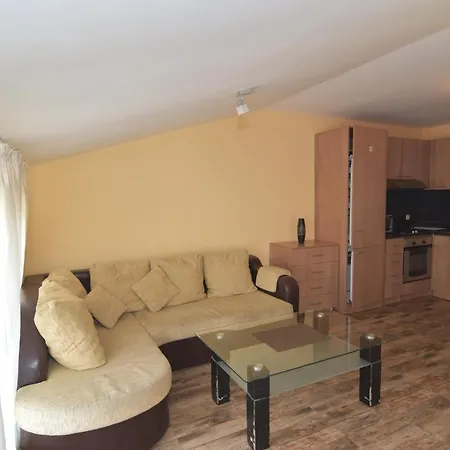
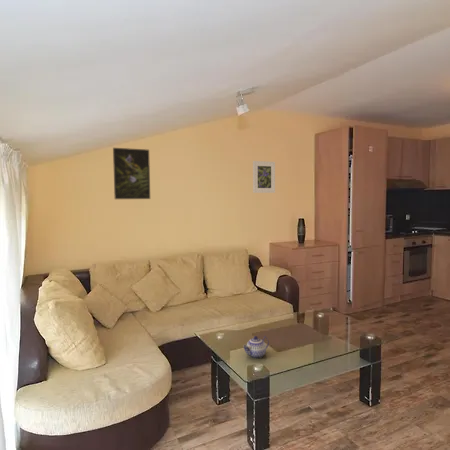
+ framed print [252,160,276,194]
+ teapot [242,335,270,359]
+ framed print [112,147,151,200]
